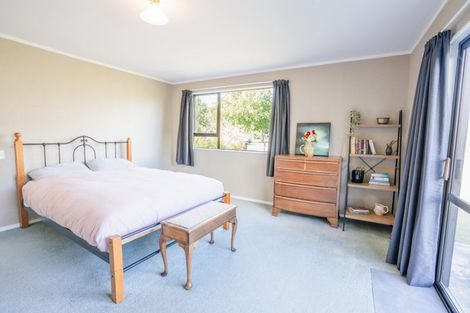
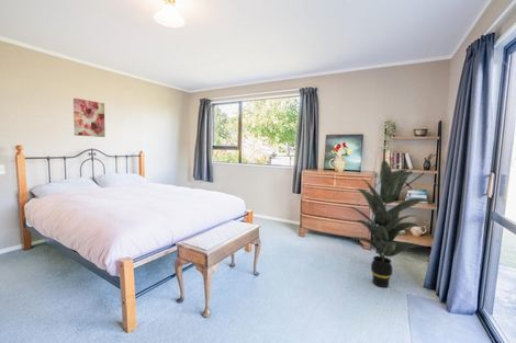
+ wall art [72,98,106,138]
+ indoor plant [348,160,438,288]
